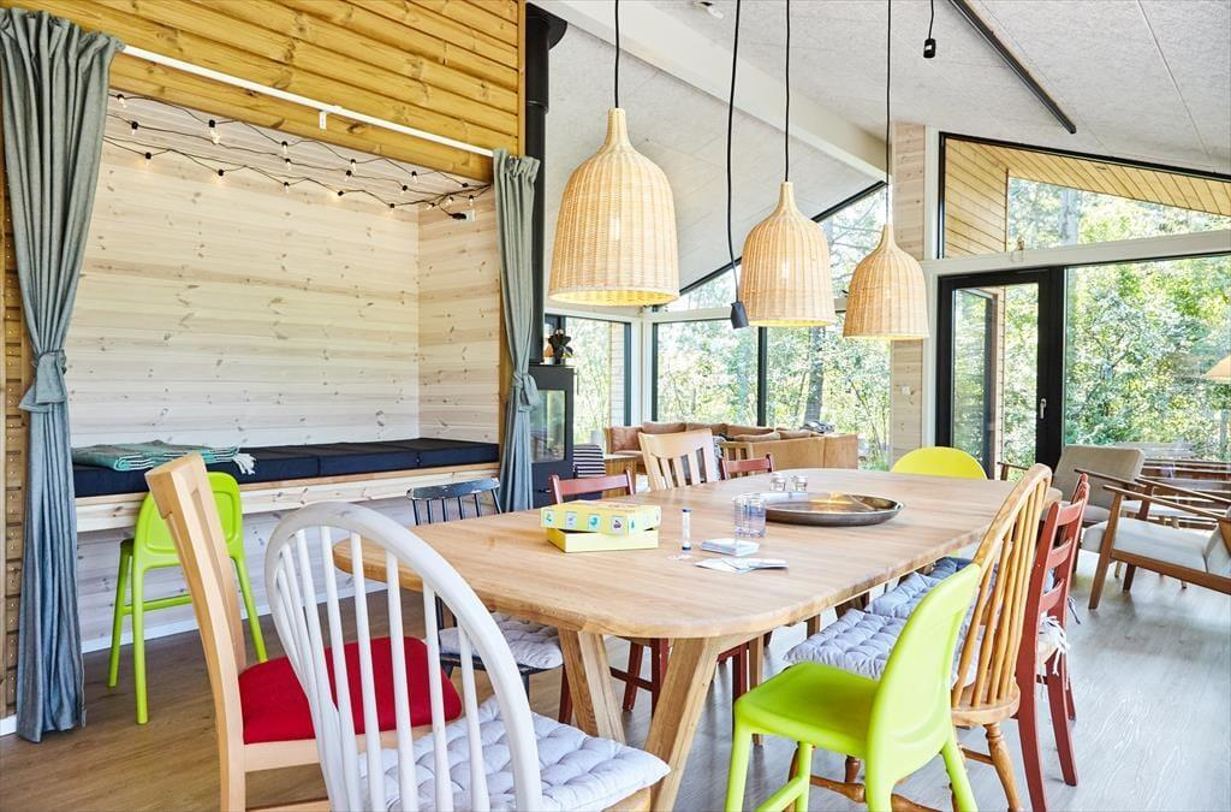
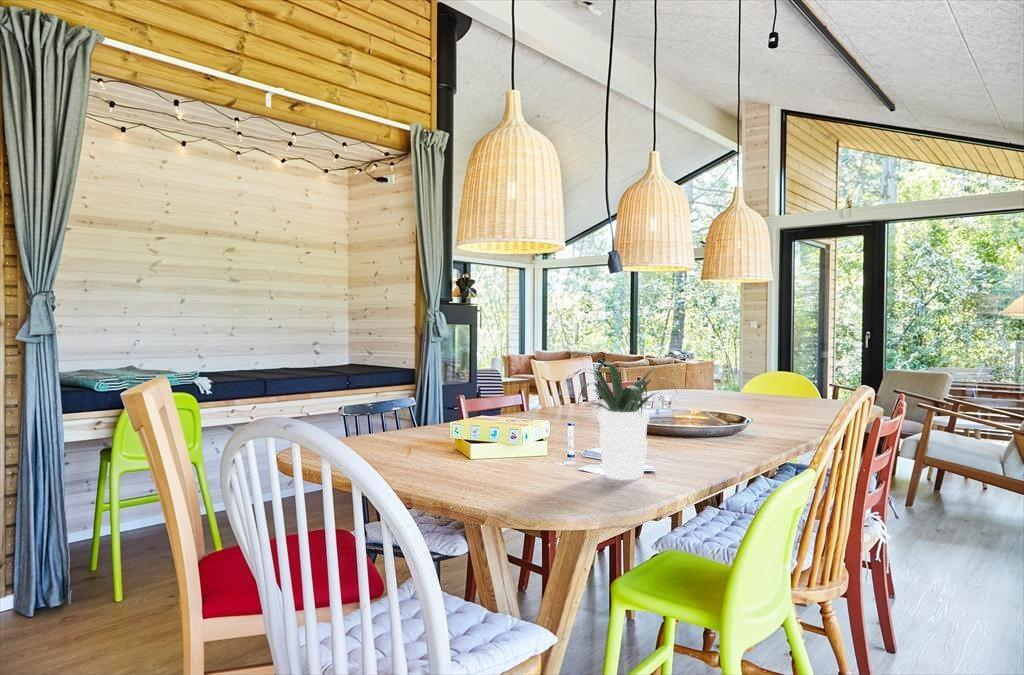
+ potted plant [563,362,694,480]
